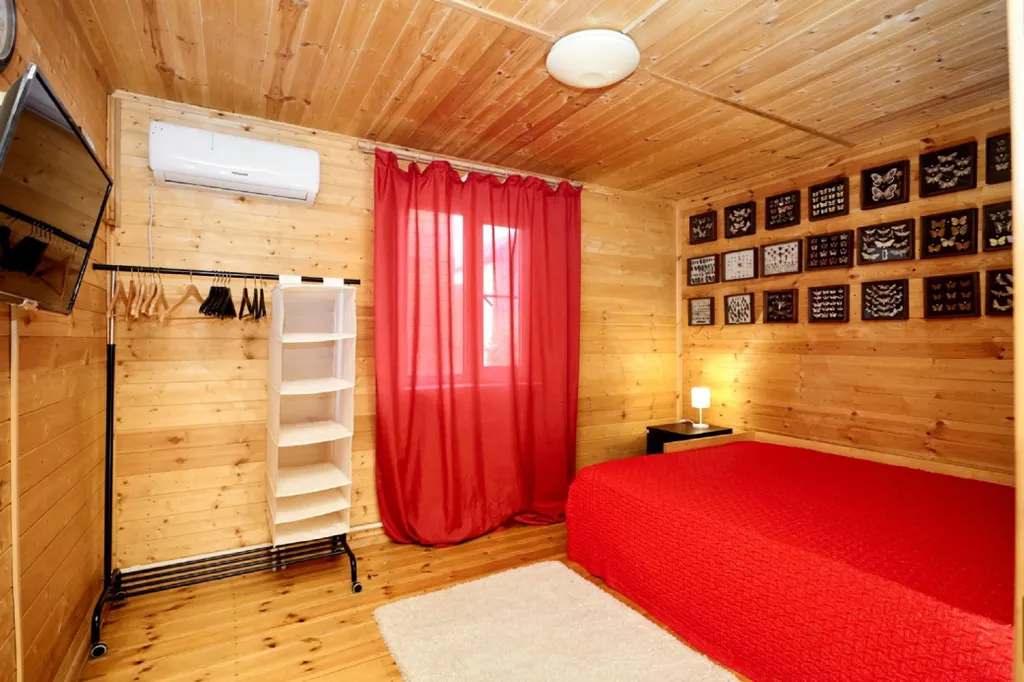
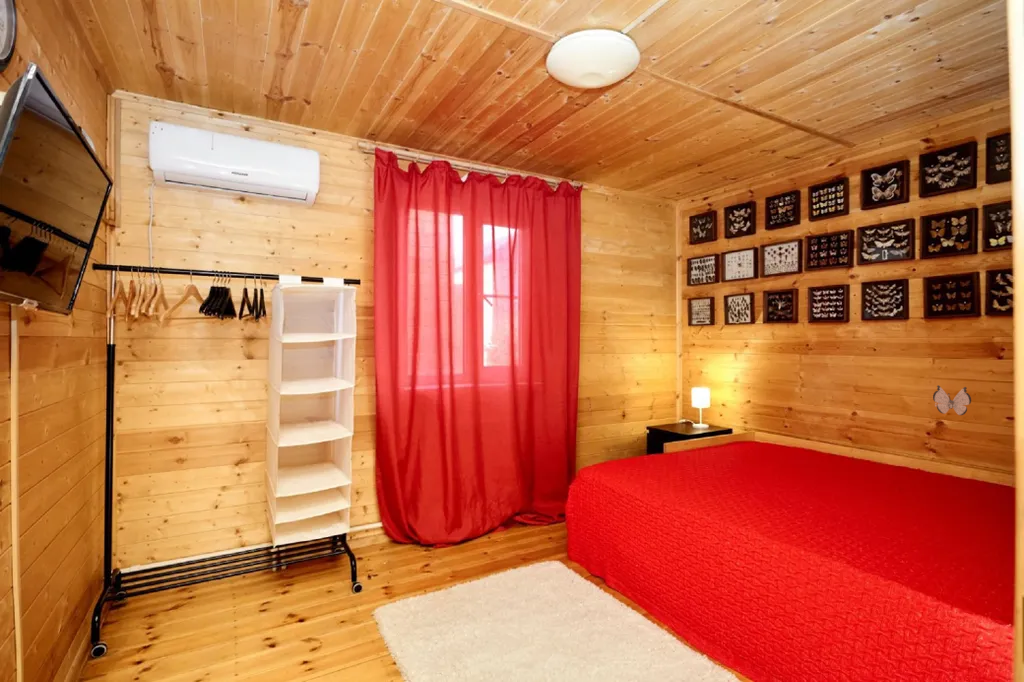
+ decorative butterfly [932,384,972,416]
